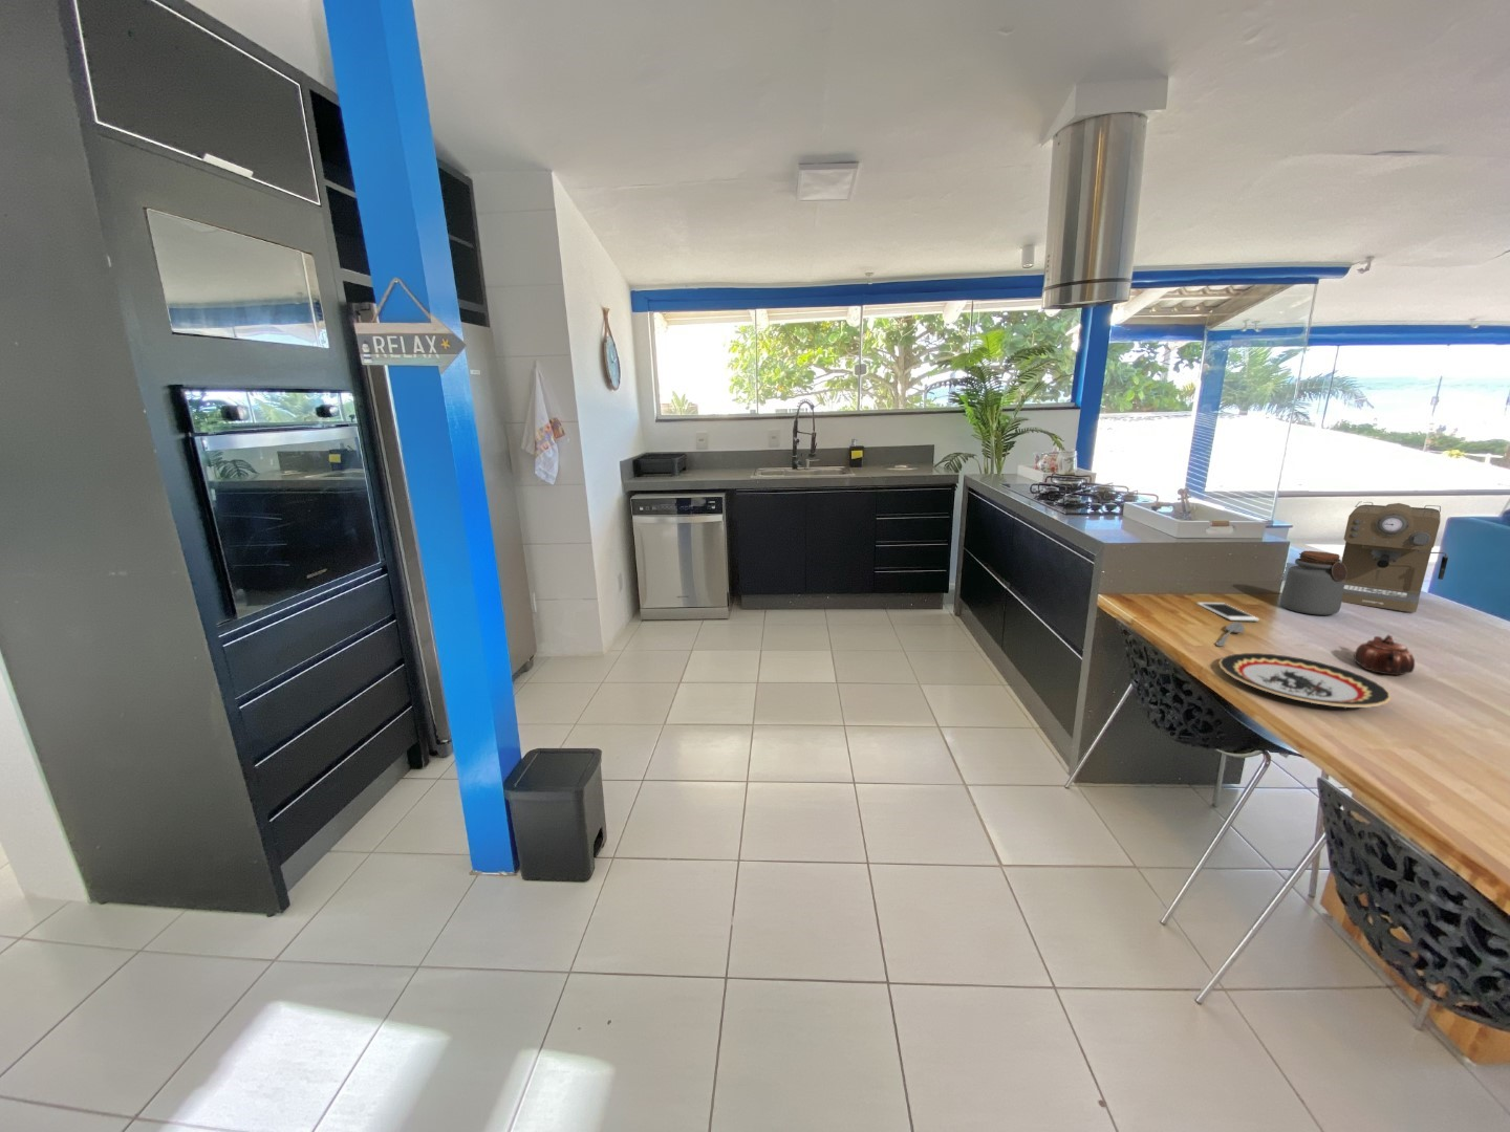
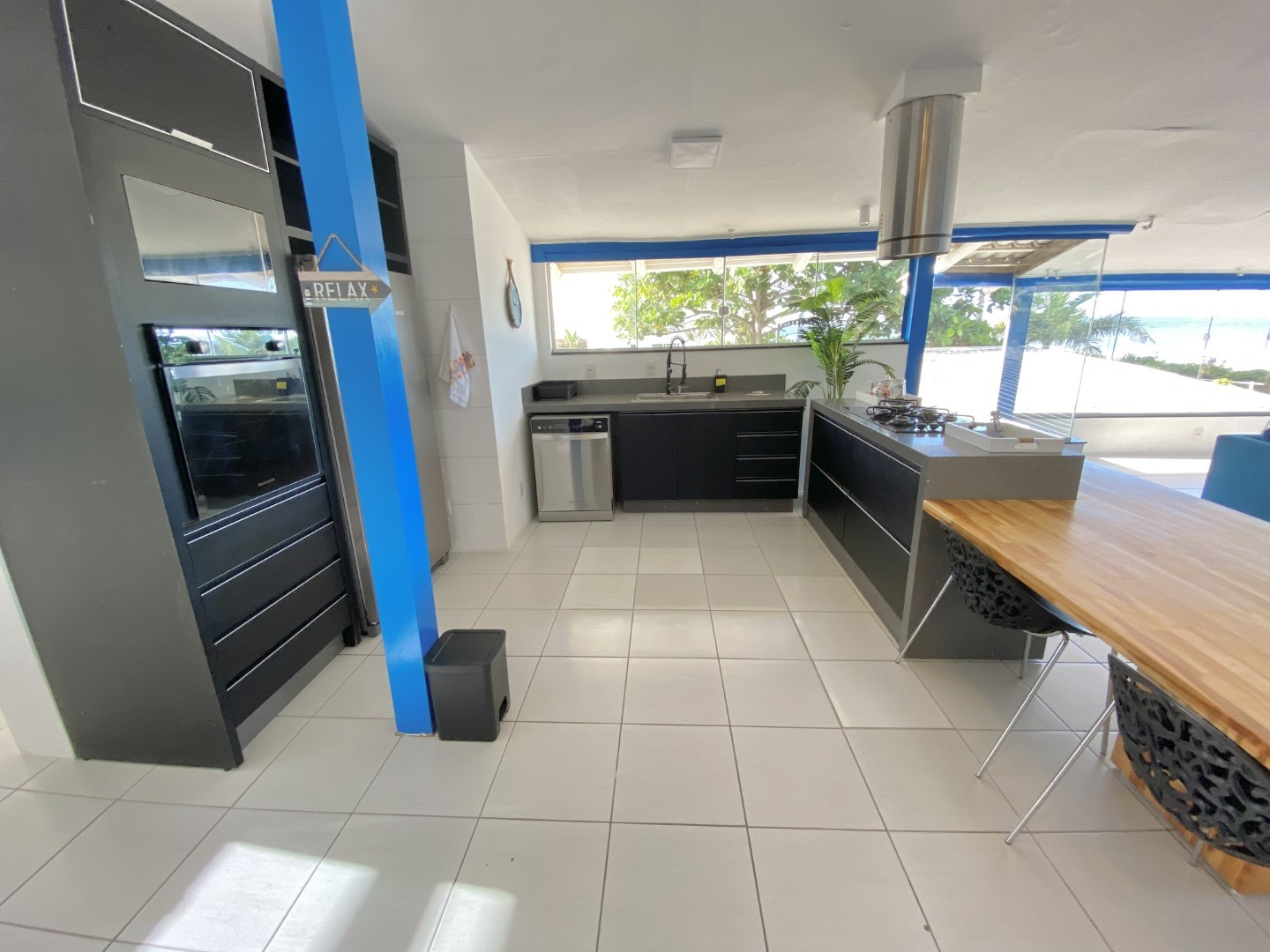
- plate [1218,652,1392,709]
- spoon [1214,622,1246,648]
- coffee maker [1341,501,1449,614]
- cell phone [1196,602,1260,622]
- teapot [1353,633,1416,677]
- jar [1279,551,1347,616]
